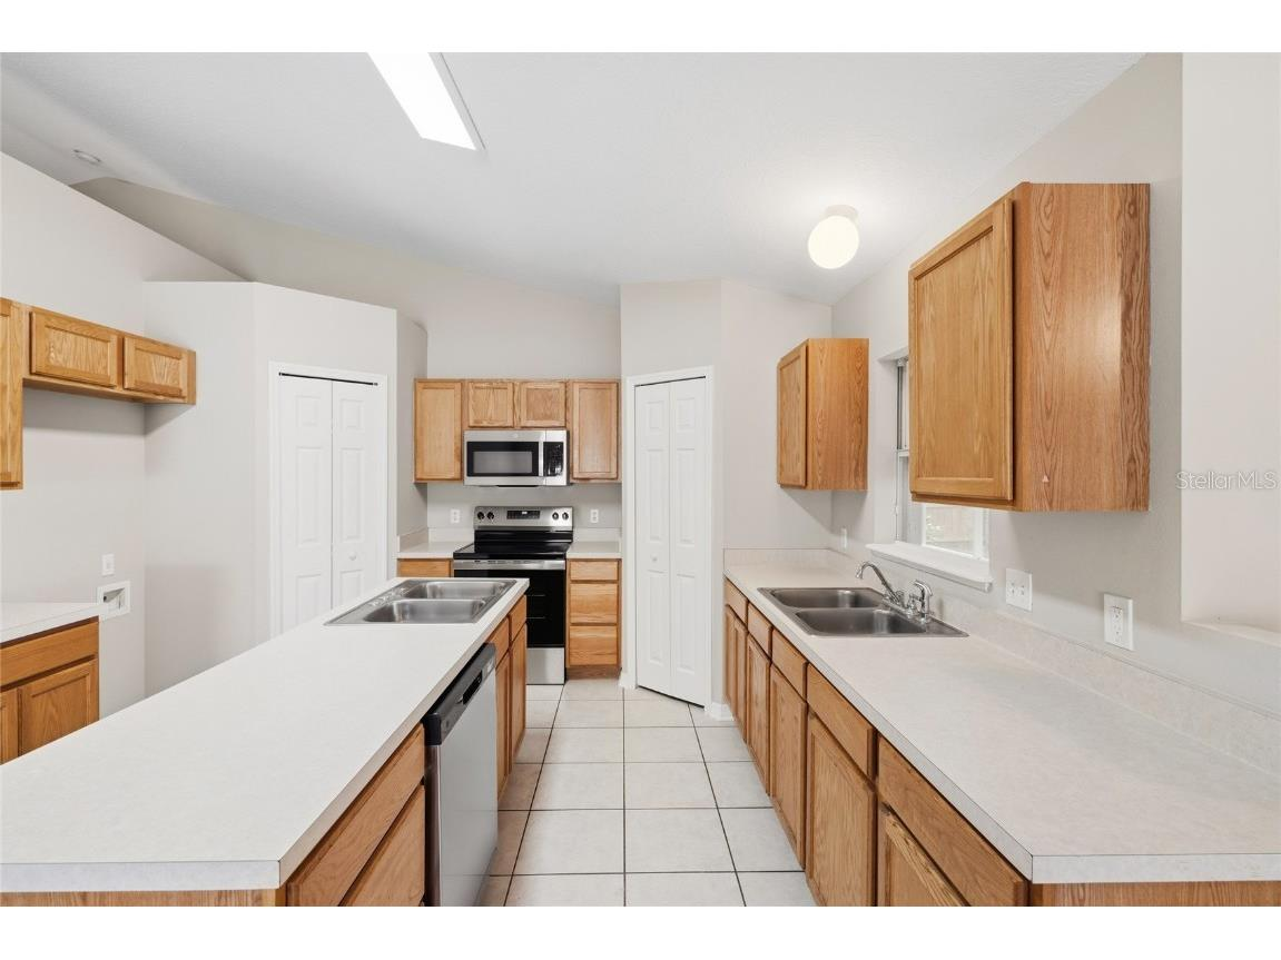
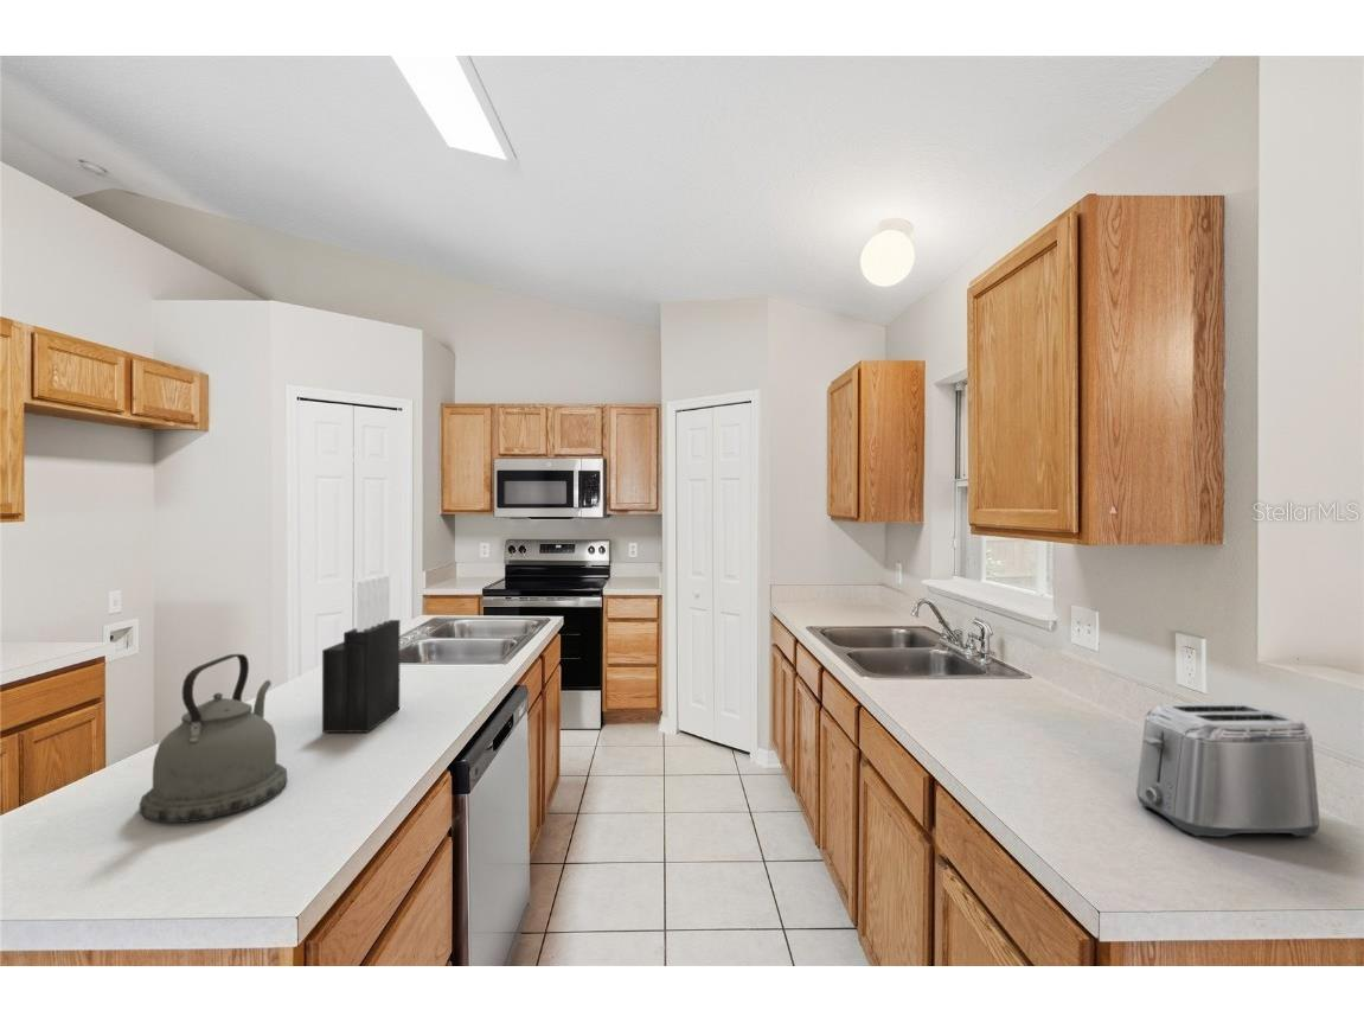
+ knife block [321,575,402,734]
+ toaster [1135,702,1321,838]
+ kettle [137,653,288,824]
